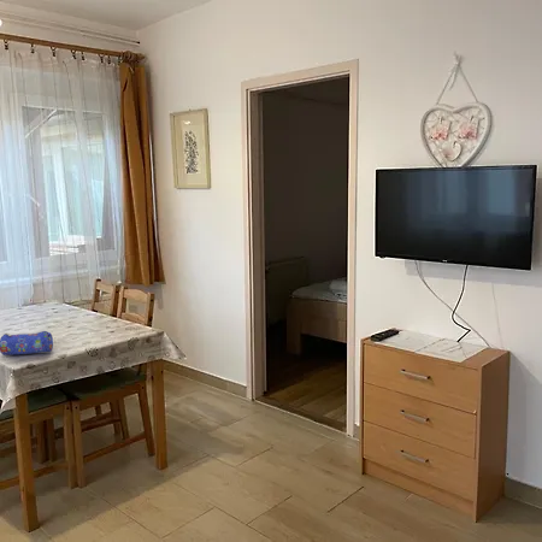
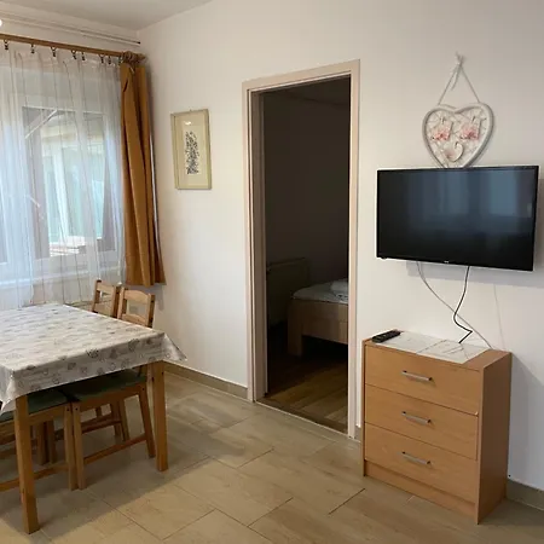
- pencil case [0,330,54,357]
